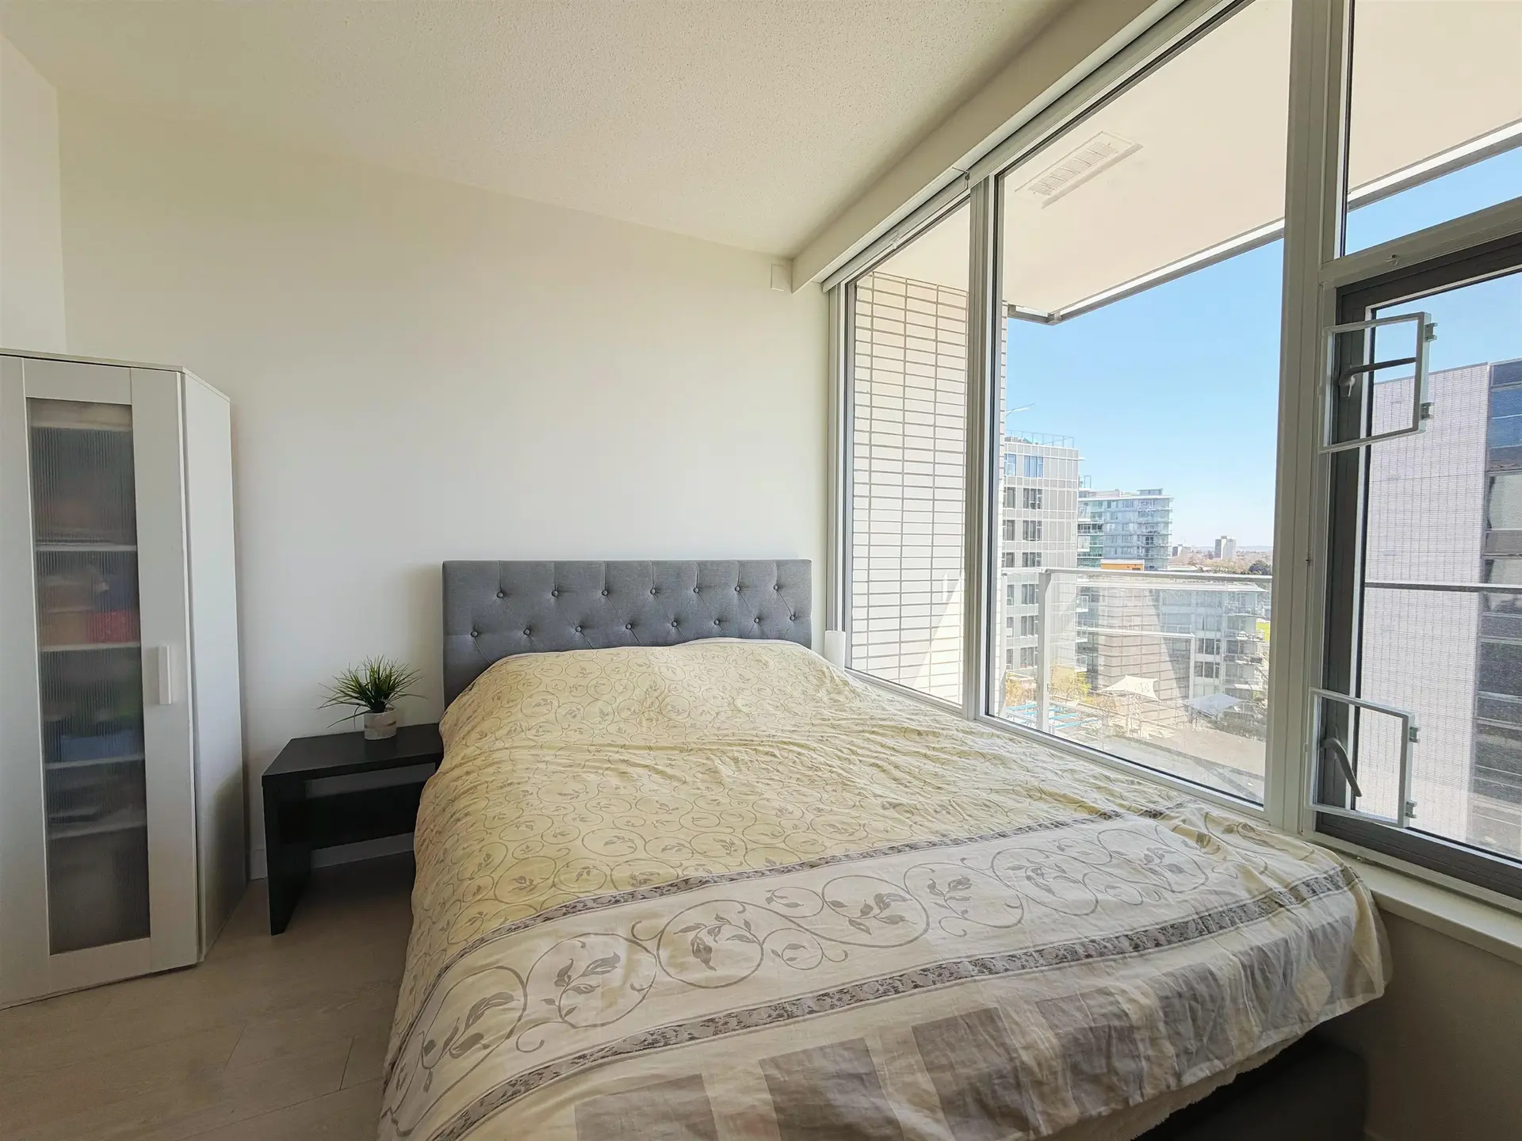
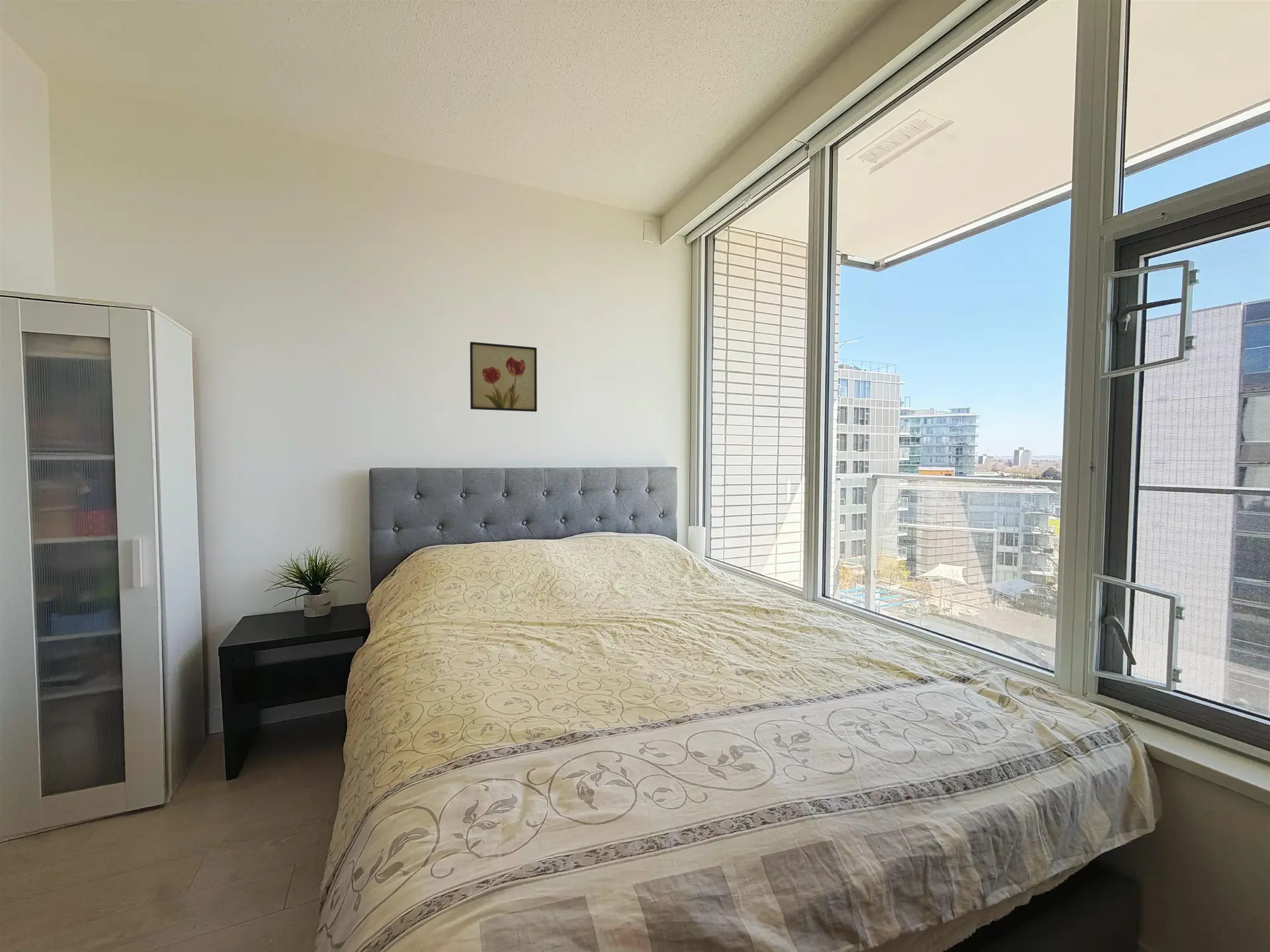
+ wall art [469,341,538,413]
